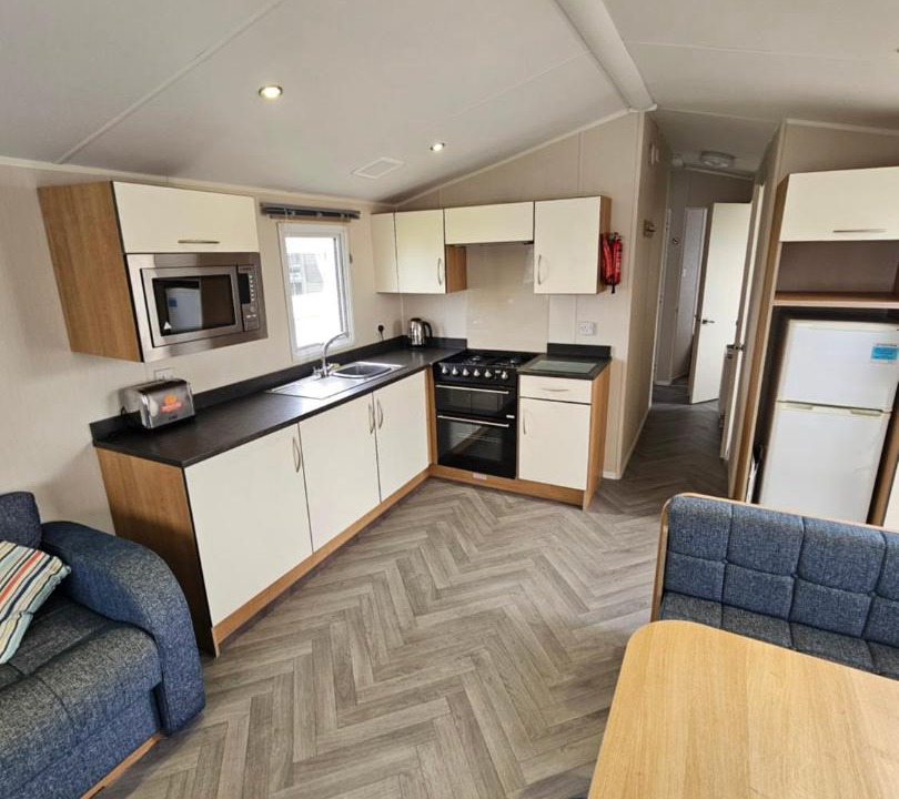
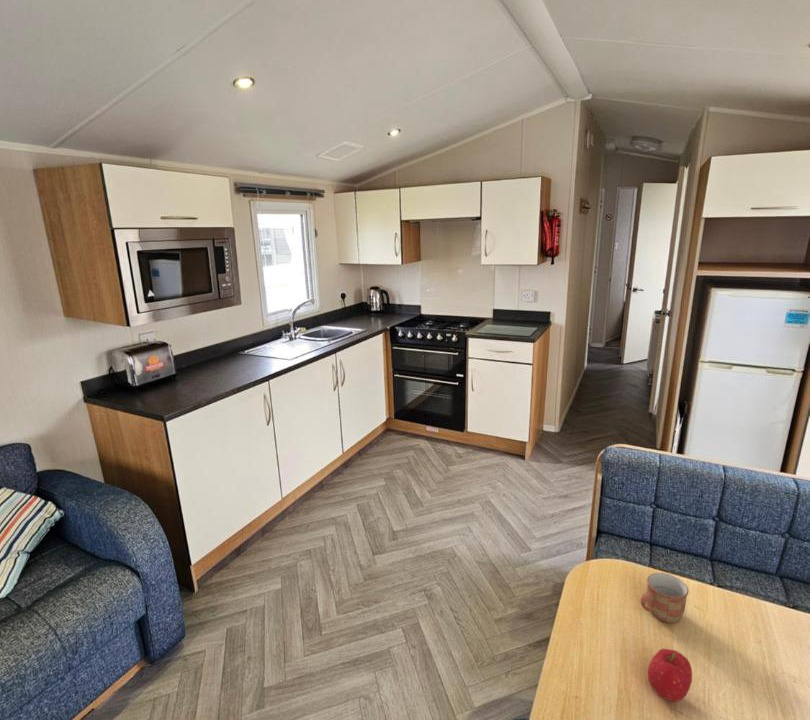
+ mug [639,572,690,624]
+ fruit [647,648,693,702]
